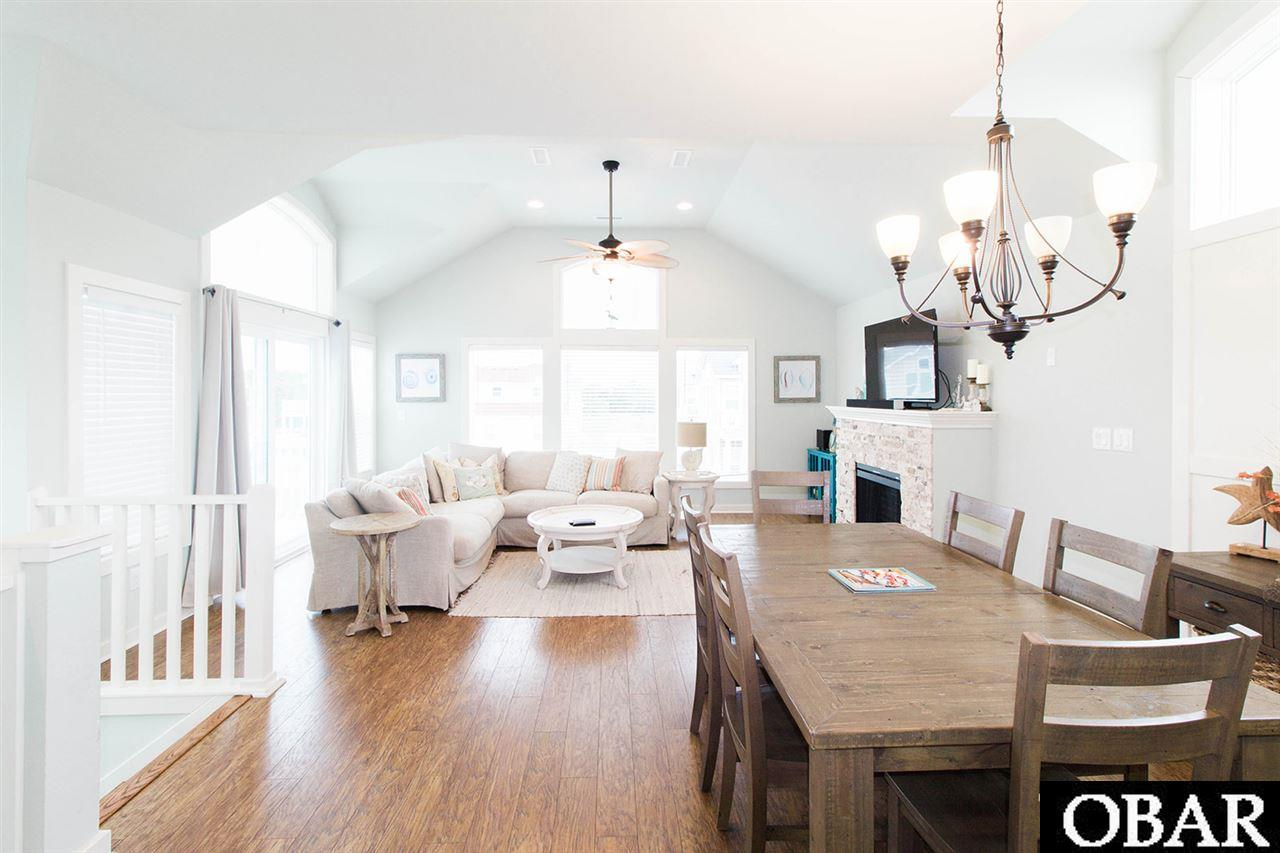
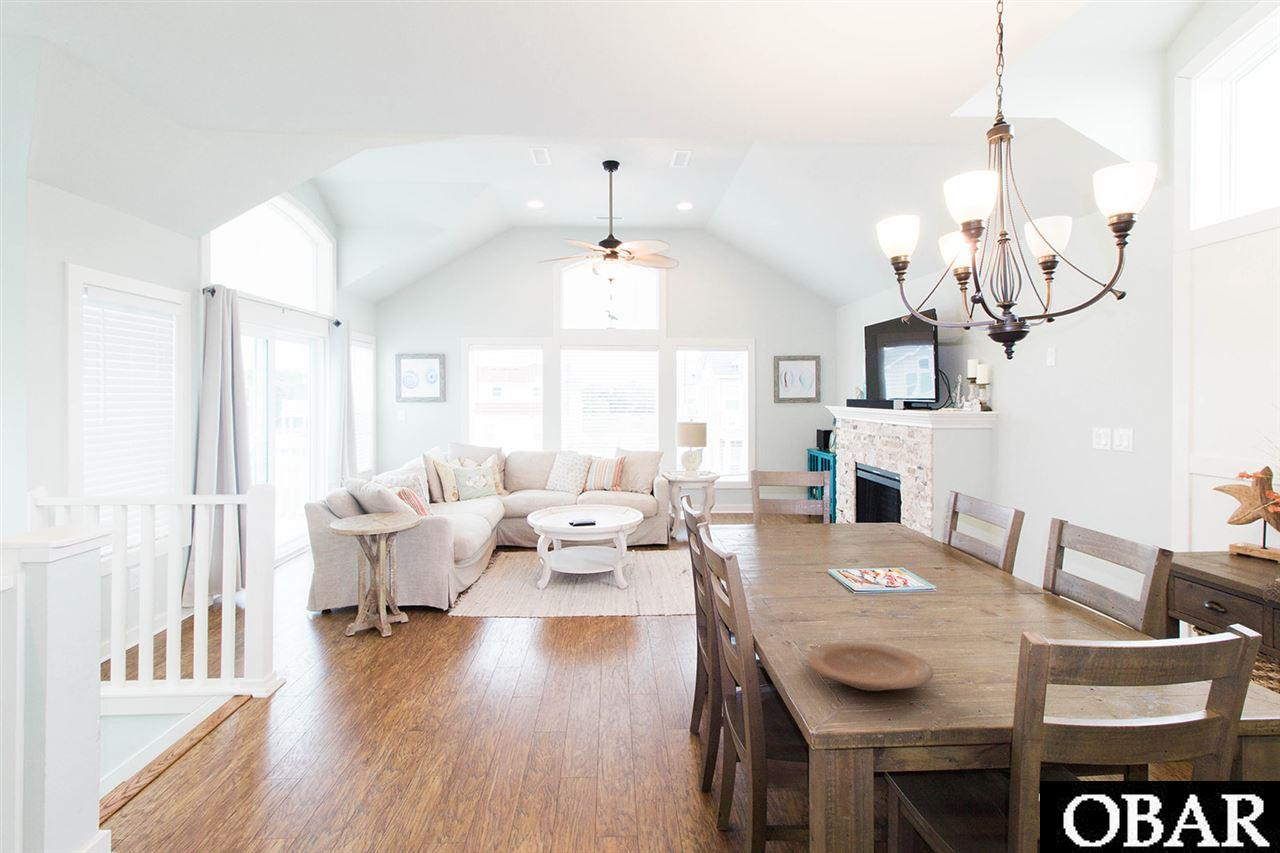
+ plate [805,641,935,692]
